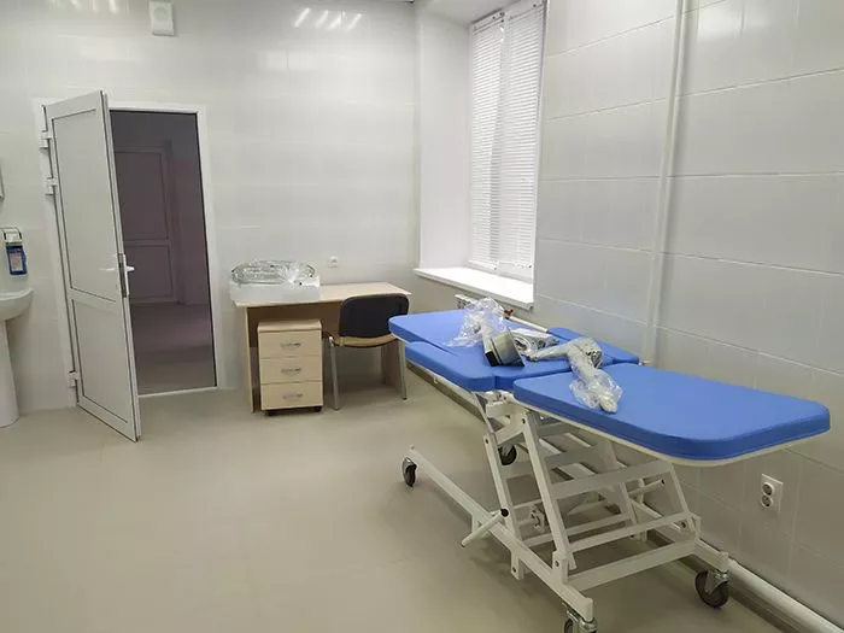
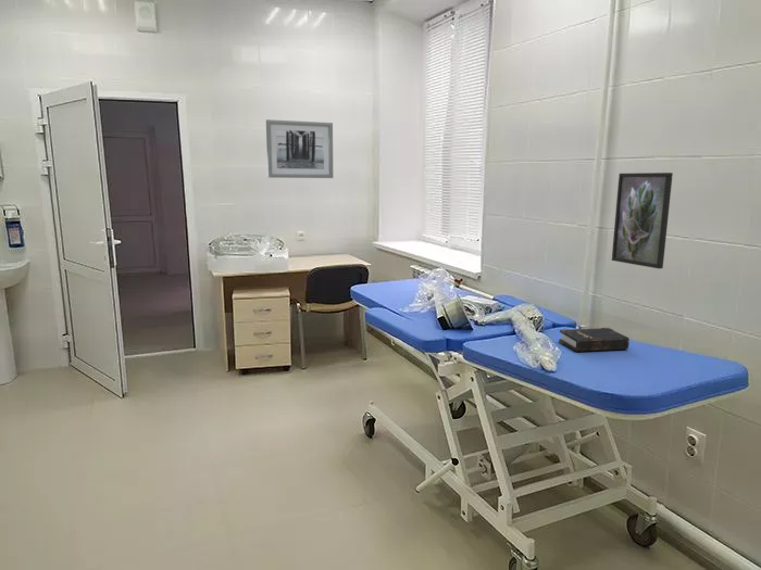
+ wall art [265,118,334,179]
+ hardback book [558,327,631,353]
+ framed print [611,172,674,269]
